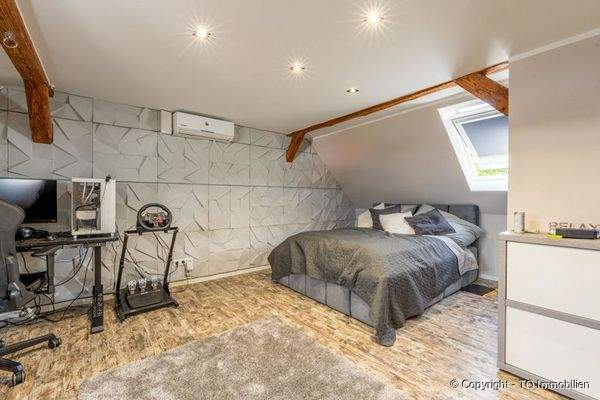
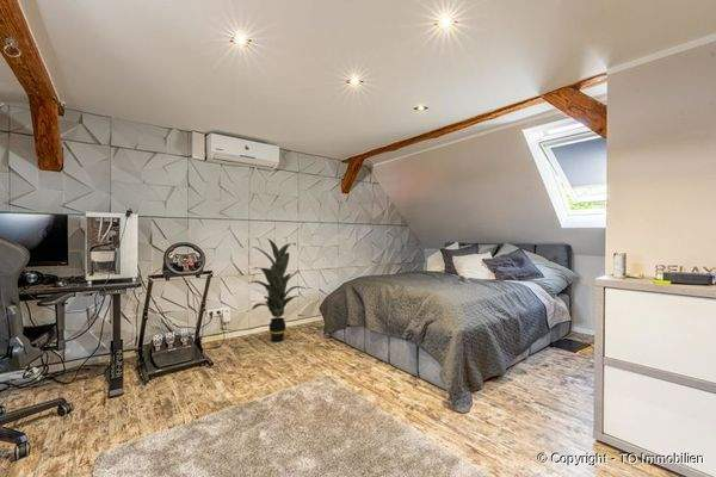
+ indoor plant [246,236,310,343]
